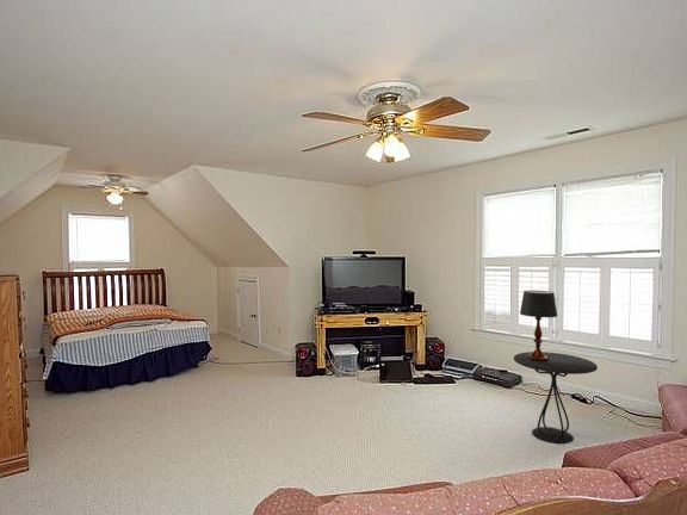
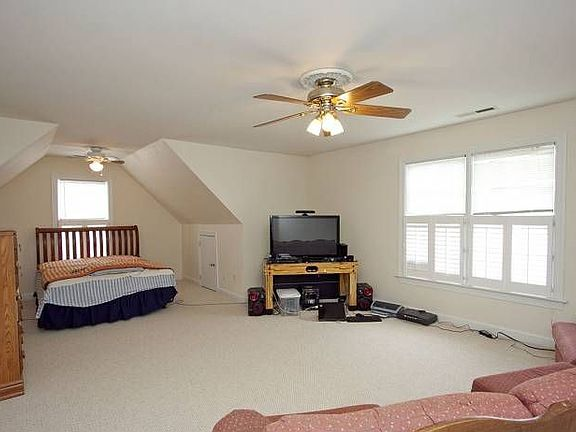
- table lamp [519,290,558,361]
- side table [513,350,599,445]
